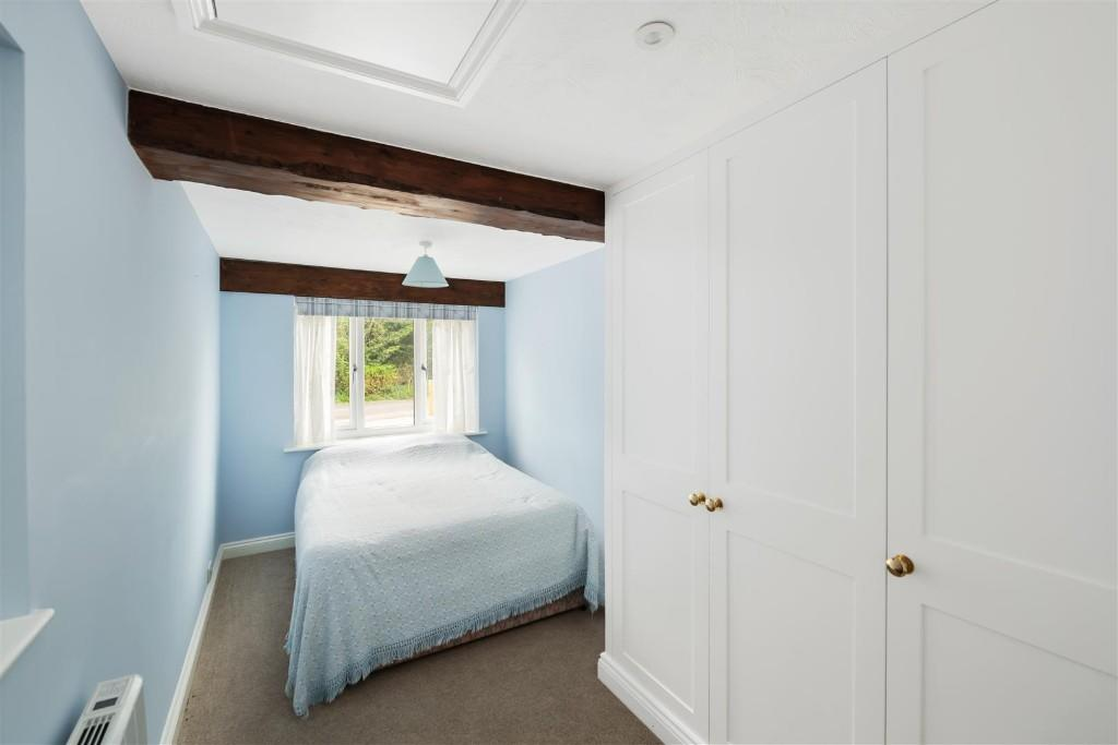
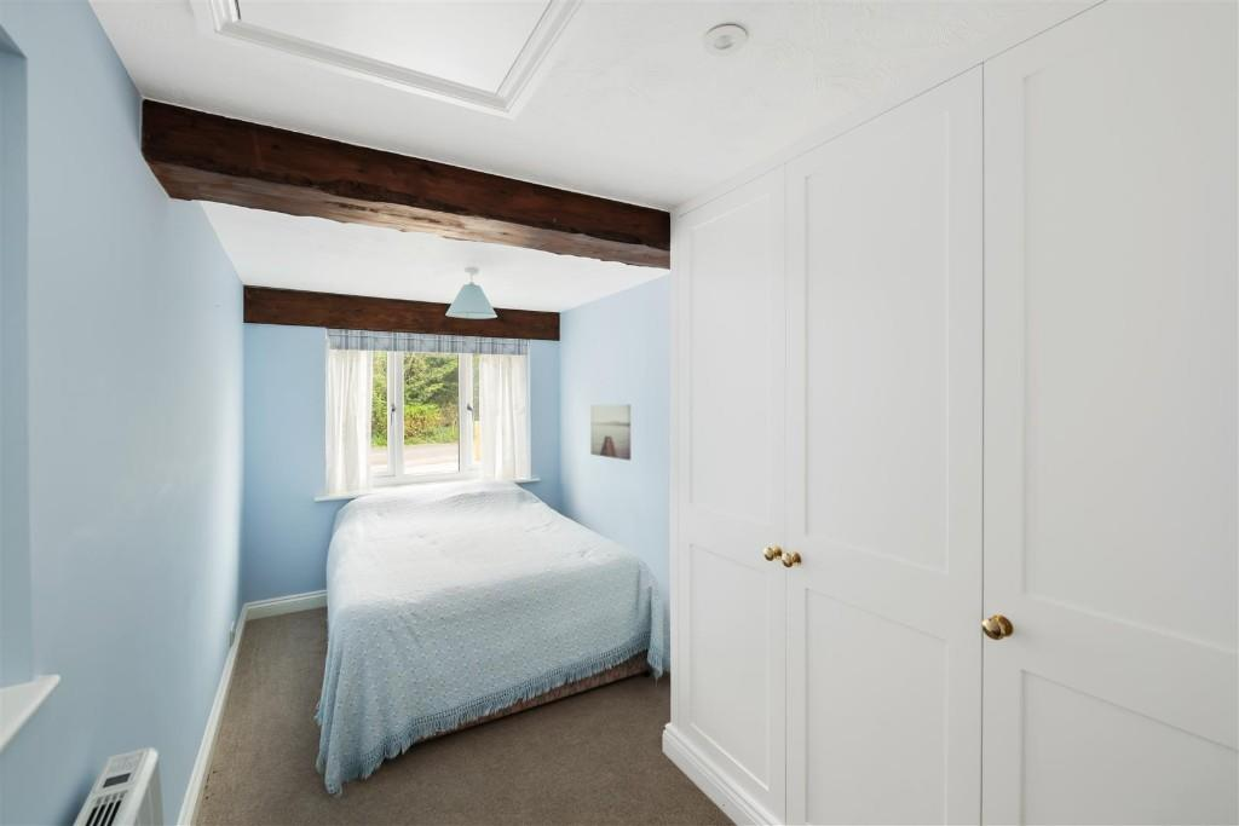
+ wall art [589,403,632,461]
